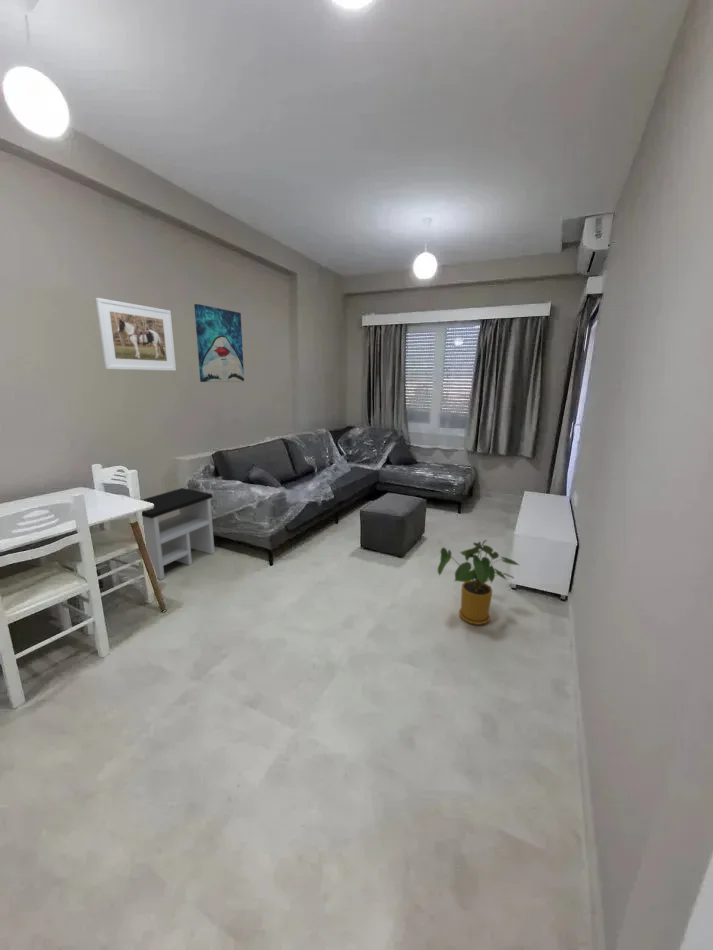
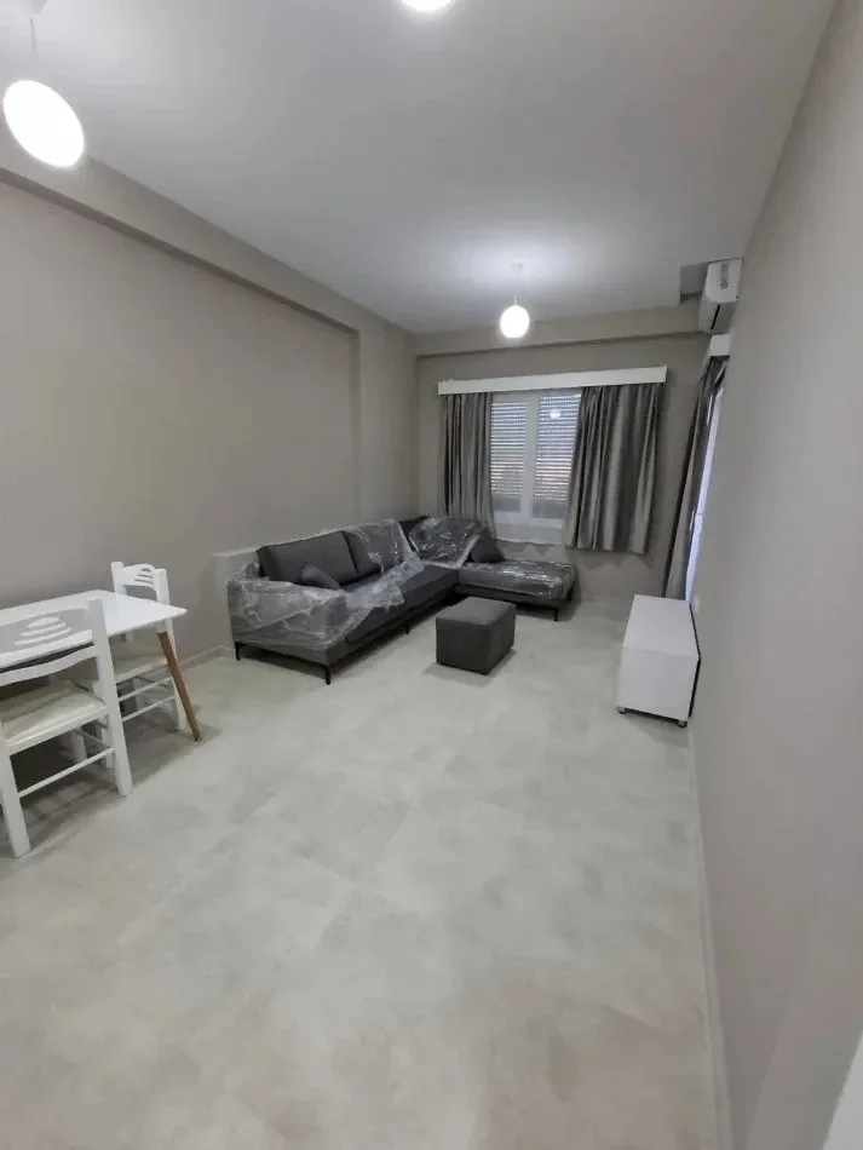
- side table [127,487,216,581]
- house plant [436,539,522,626]
- wall art [193,303,245,383]
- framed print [95,297,177,372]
